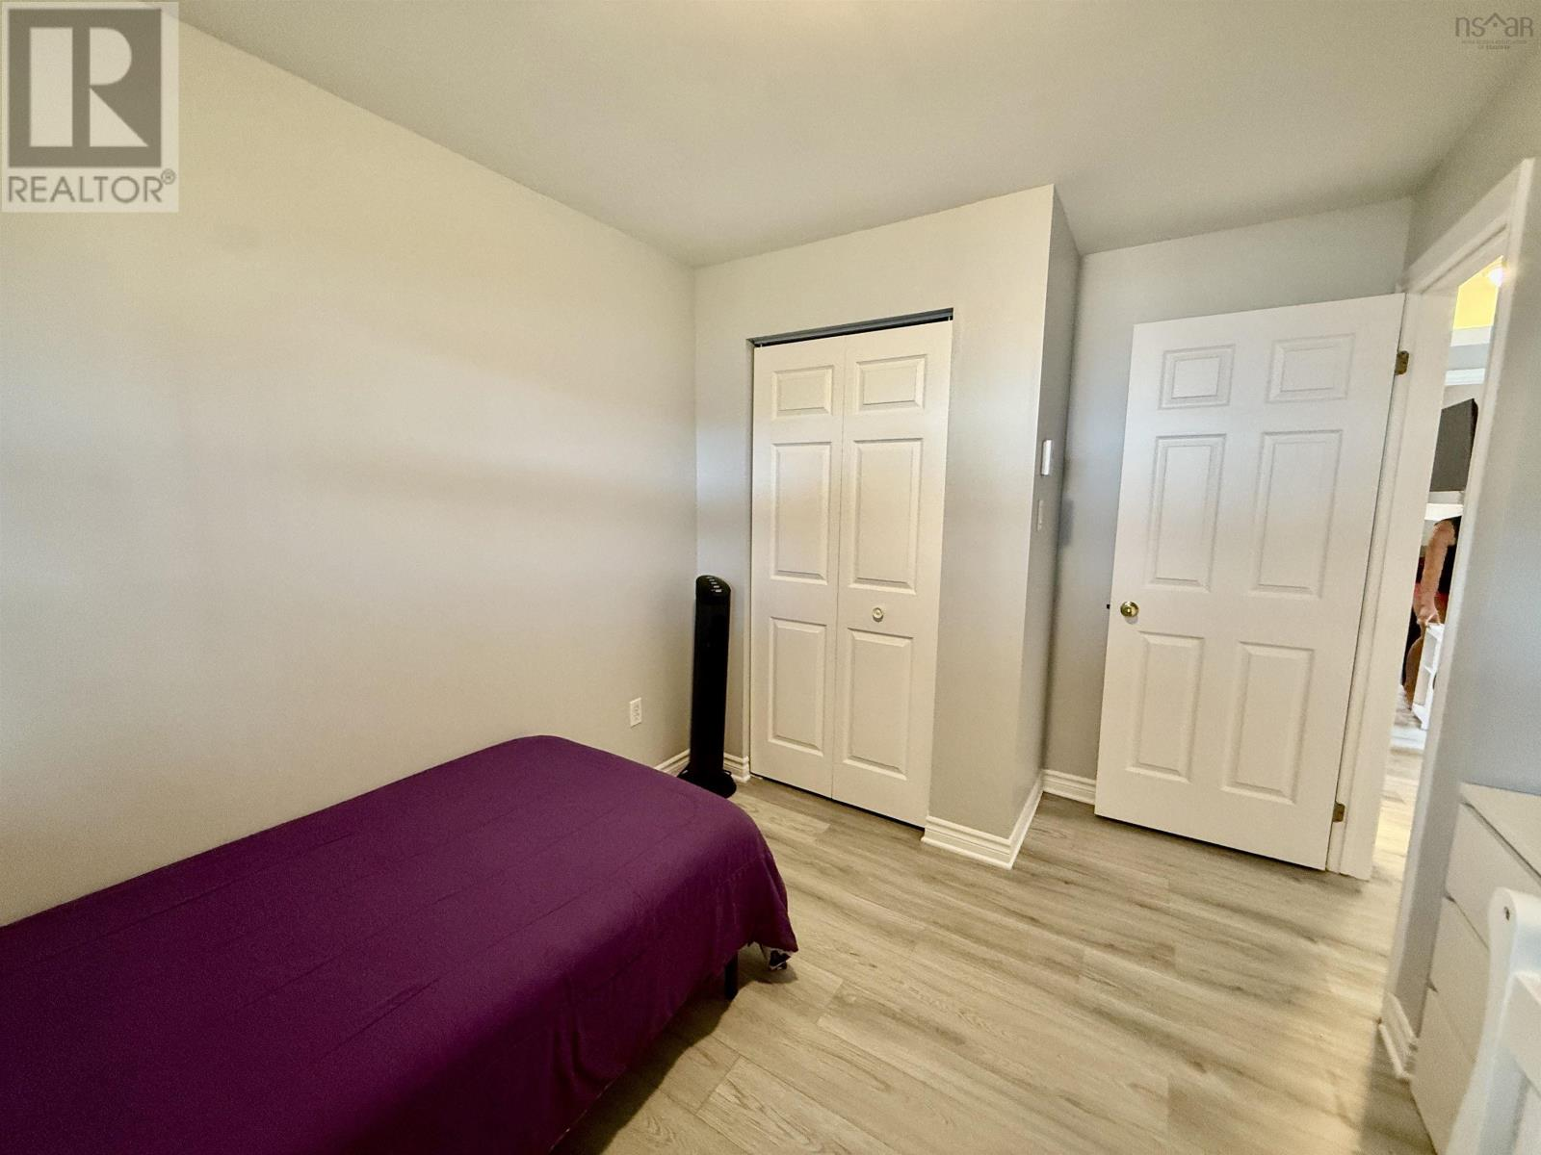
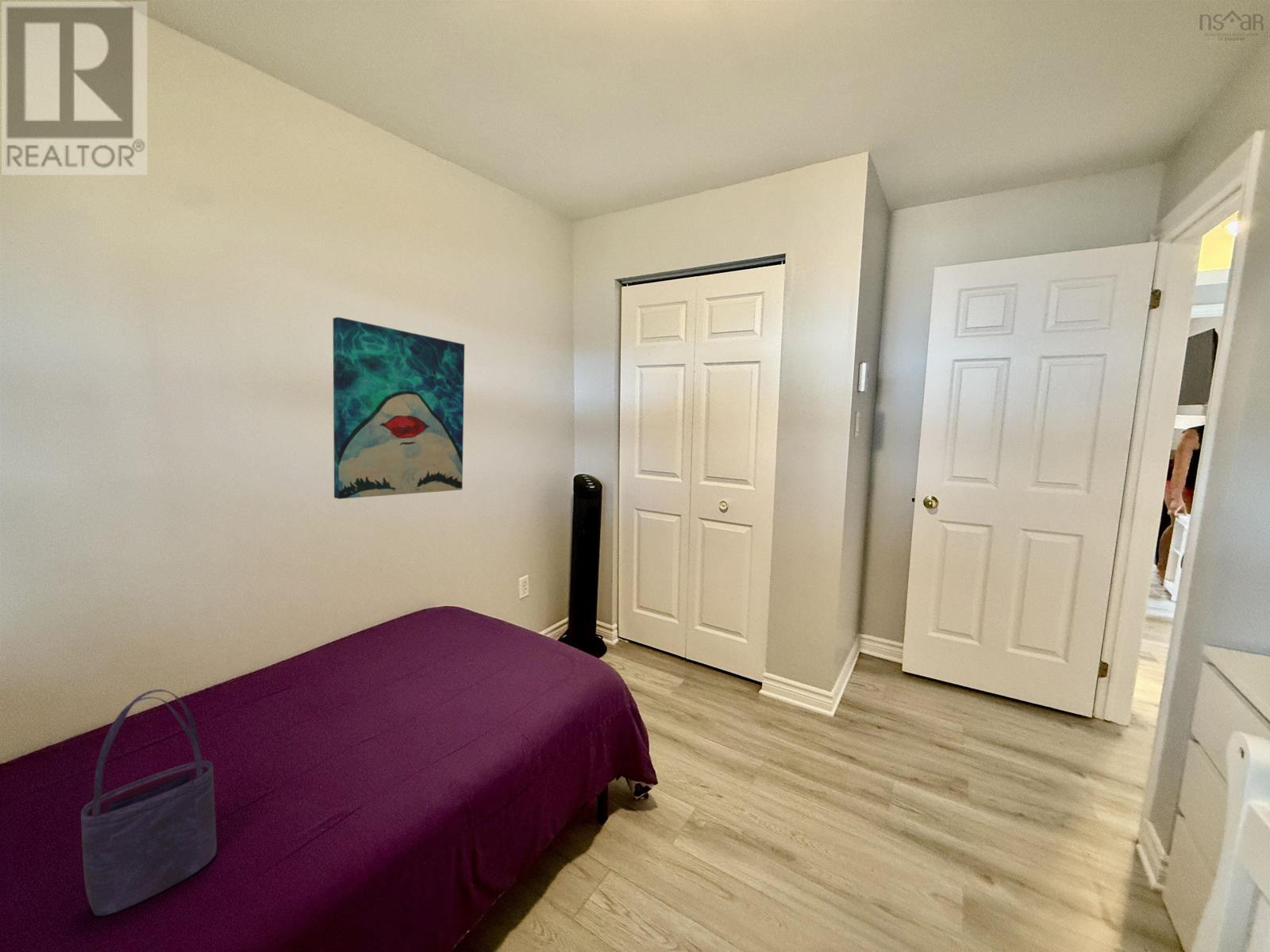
+ tote bag [80,689,217,916]
+ wall art [333,317,465,500]
